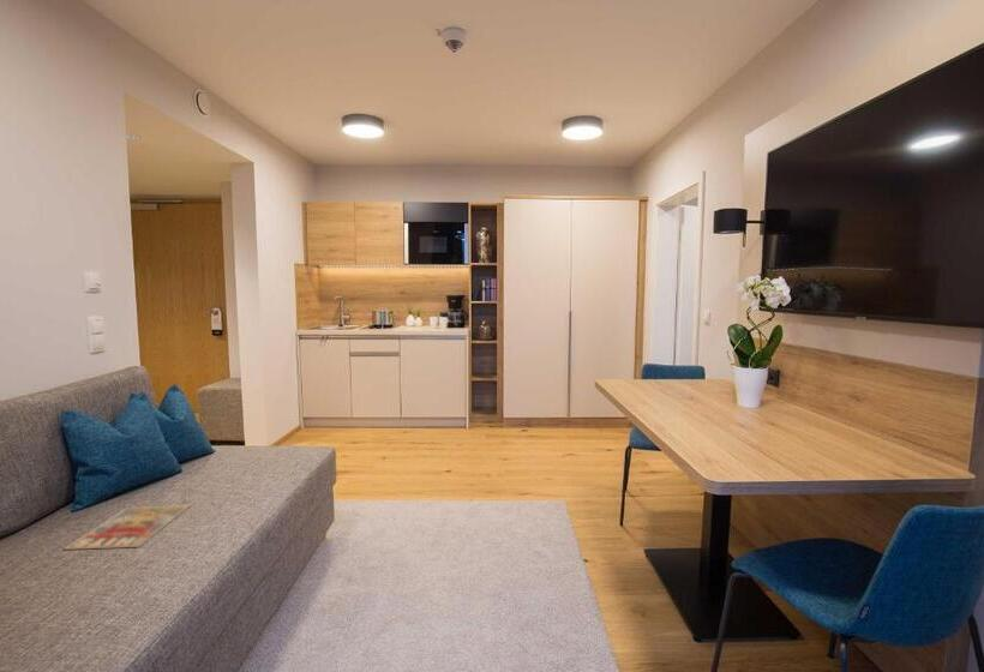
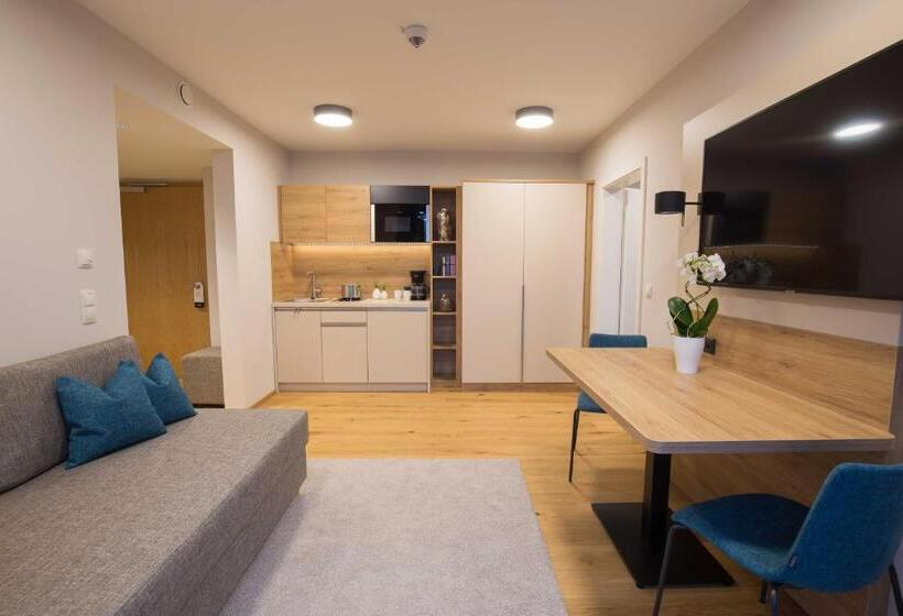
- magazine [62,504,191,551]
